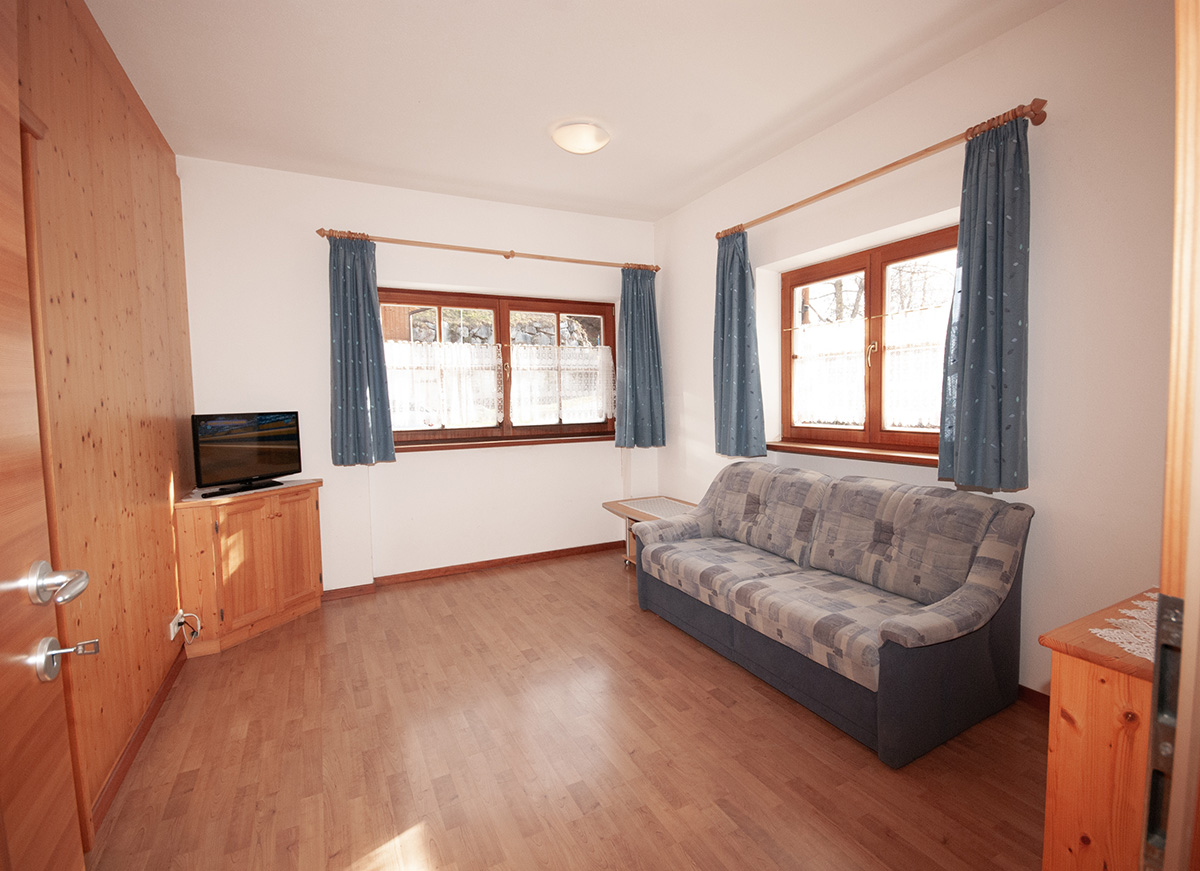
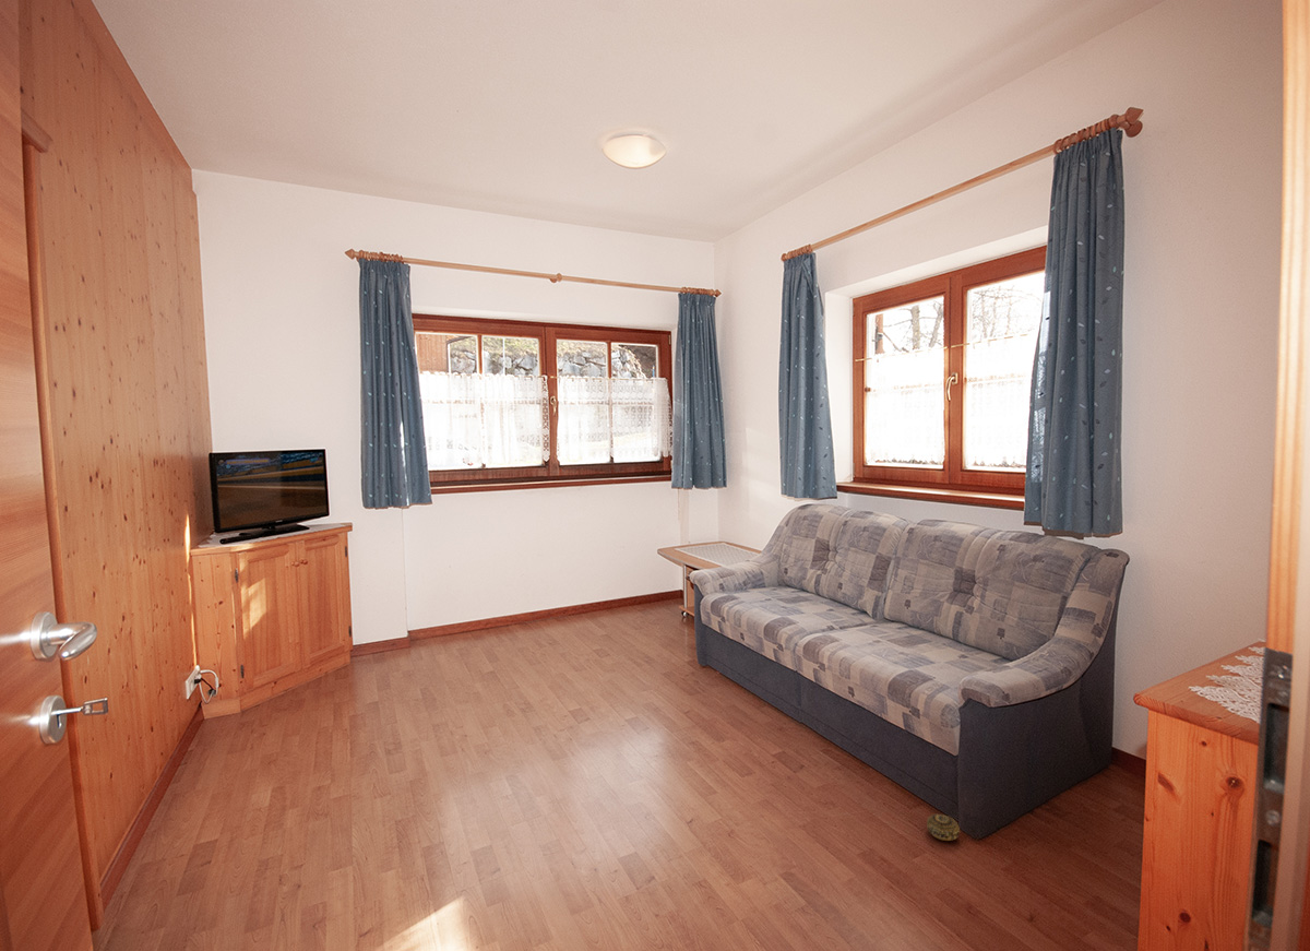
+ decorative ball [926,813,961,842]
